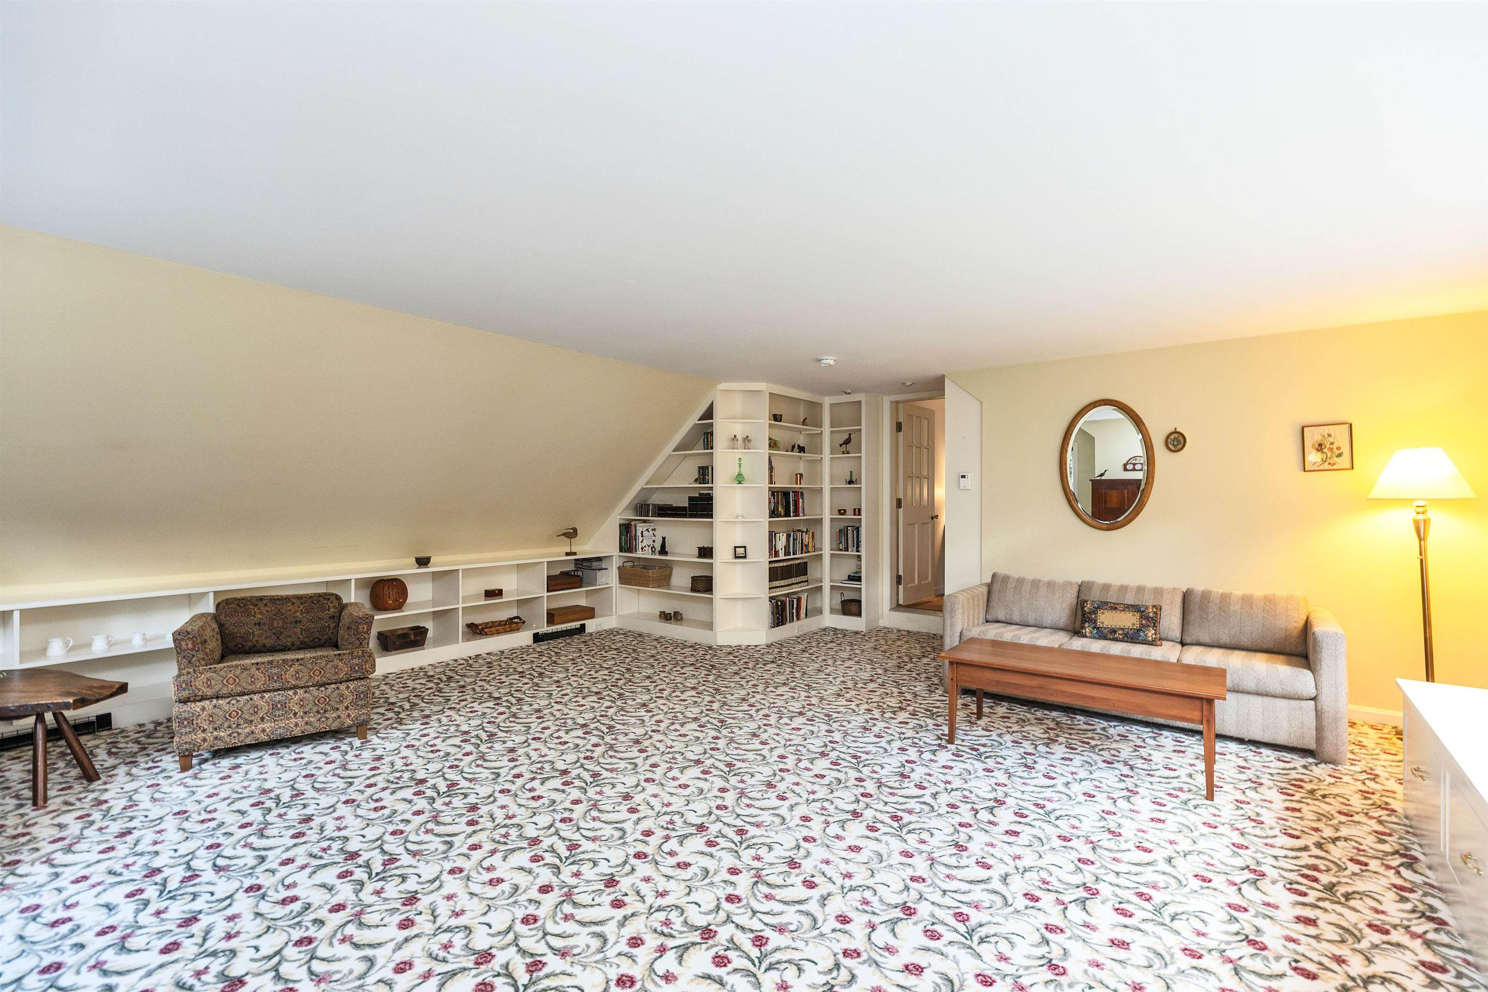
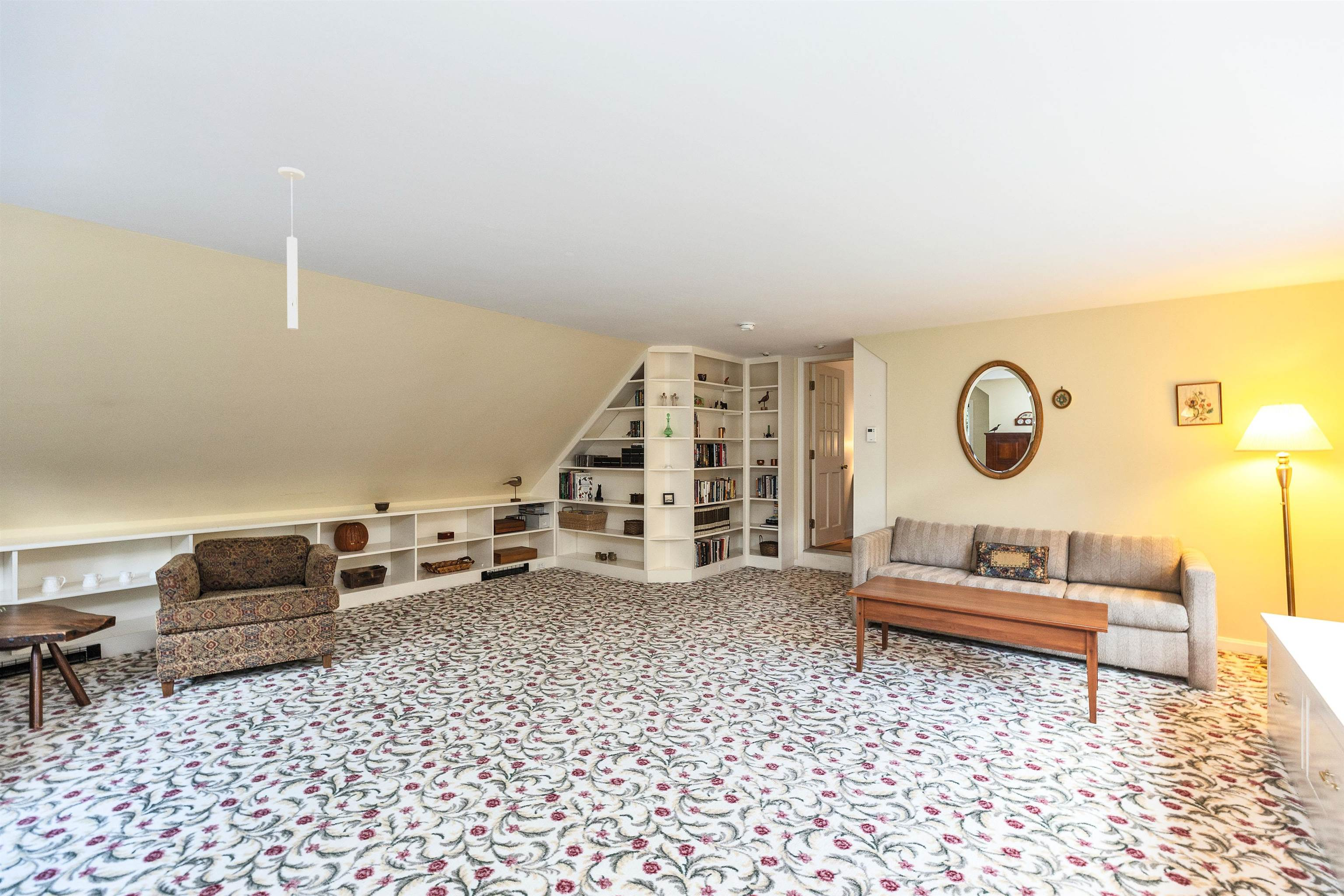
+ ceiling light [278,166,305,330]
